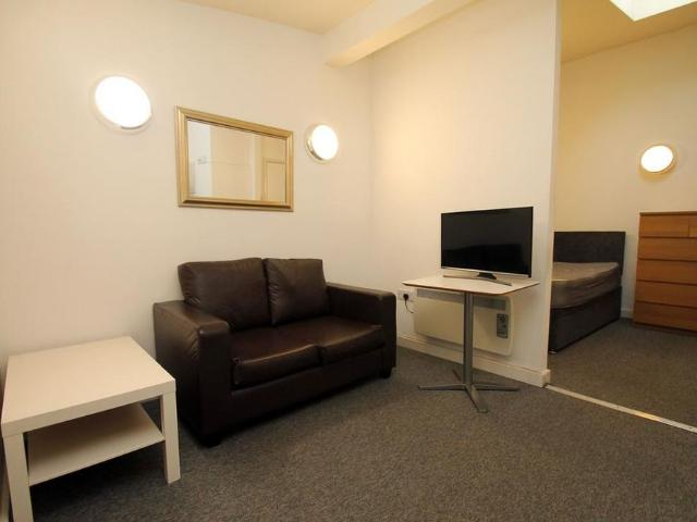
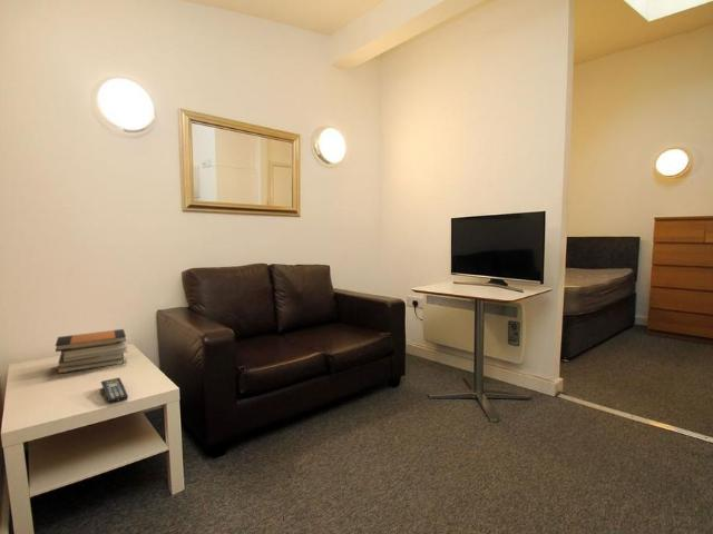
+ book stack [55,328,129,375]
+ remote control [100,377,129,405]
